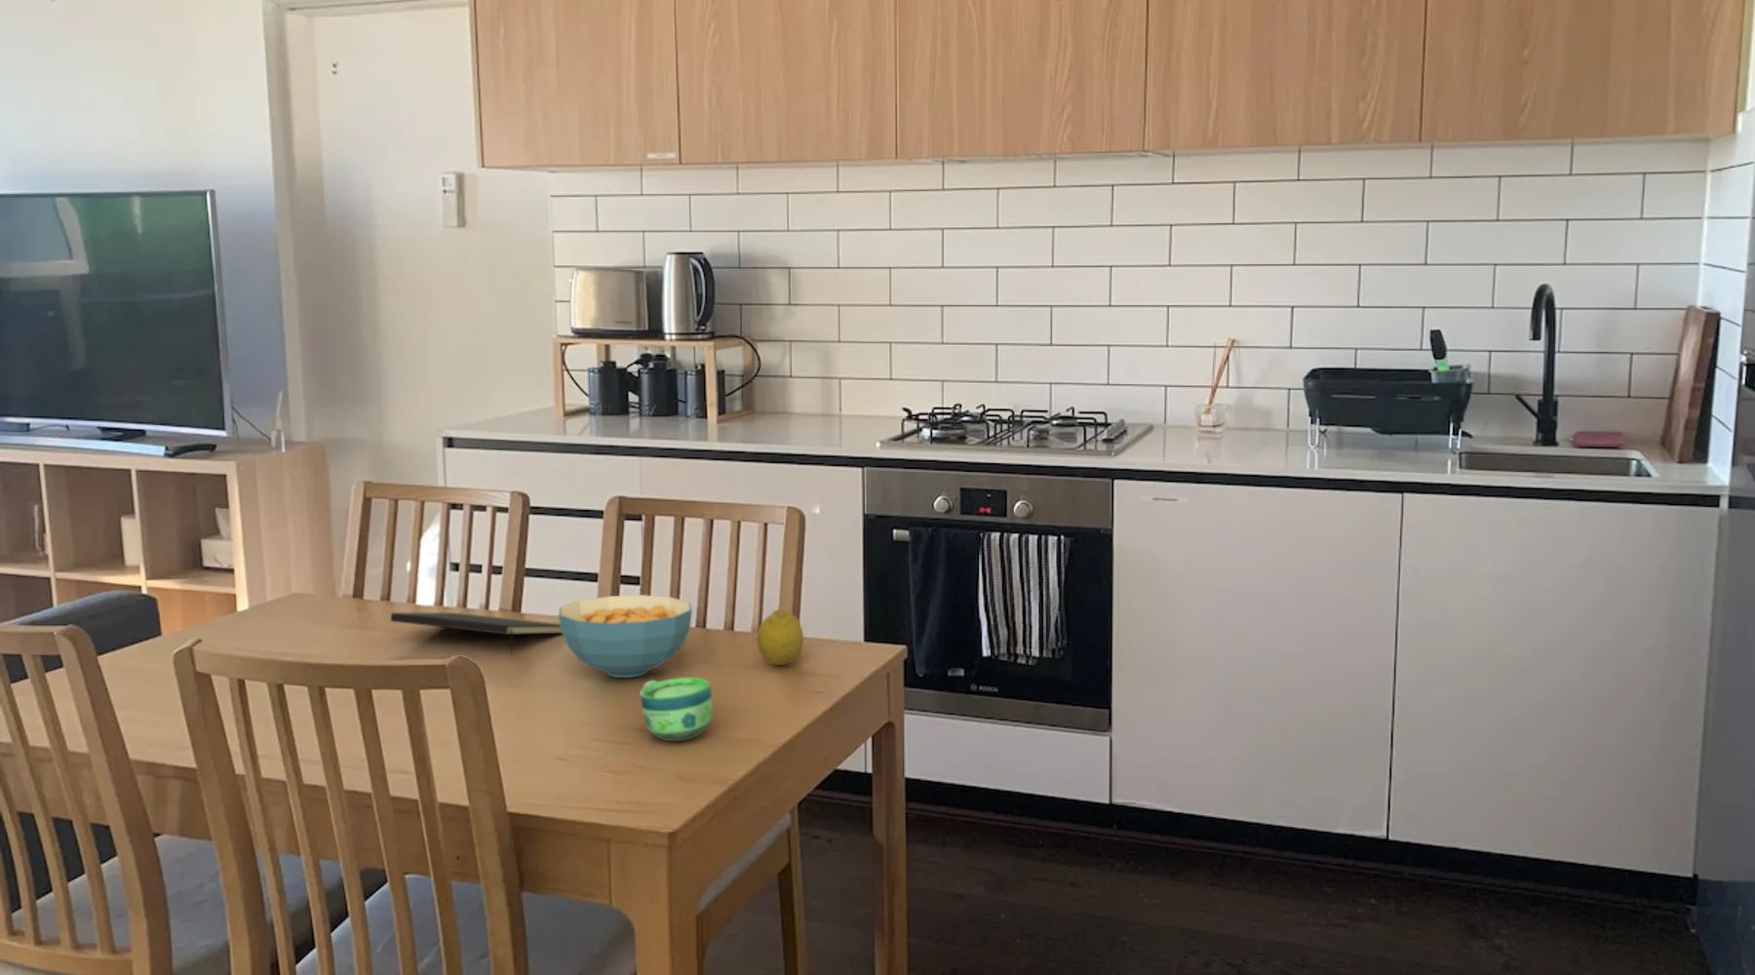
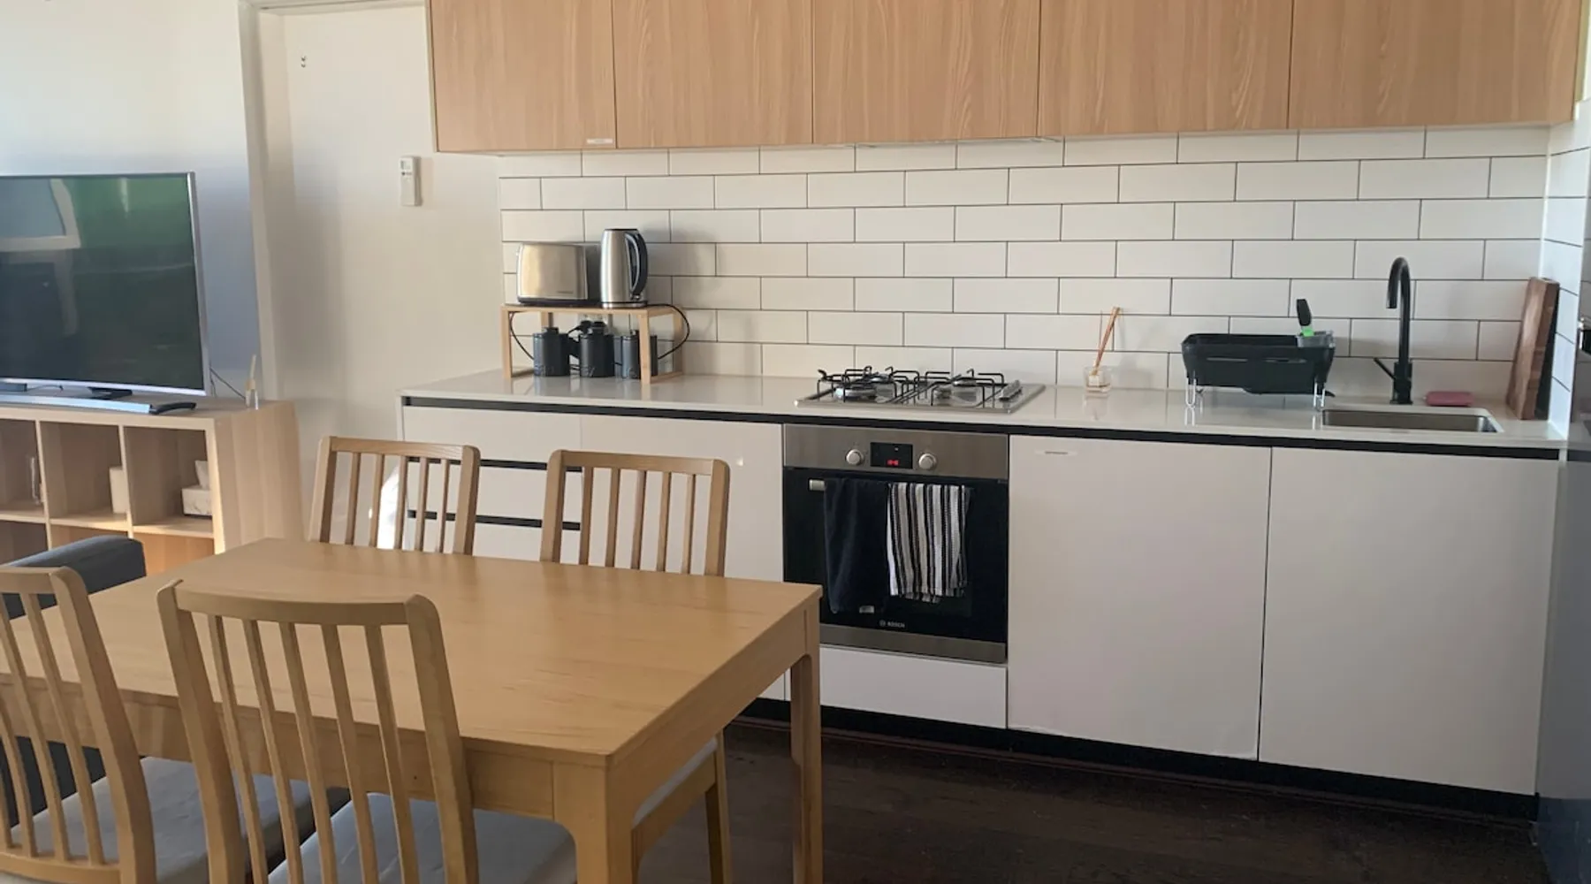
- cup [639,677,714,742]
- cereal bowl [558,594,693,678]
- notepad [390,611,563,656]
- fruit [756,609,804,666]
